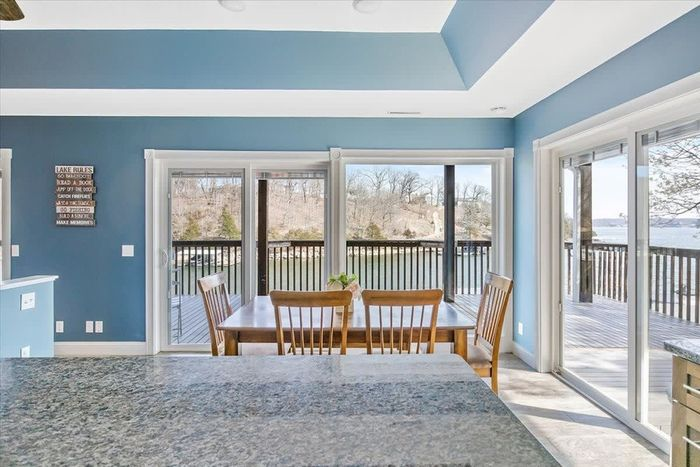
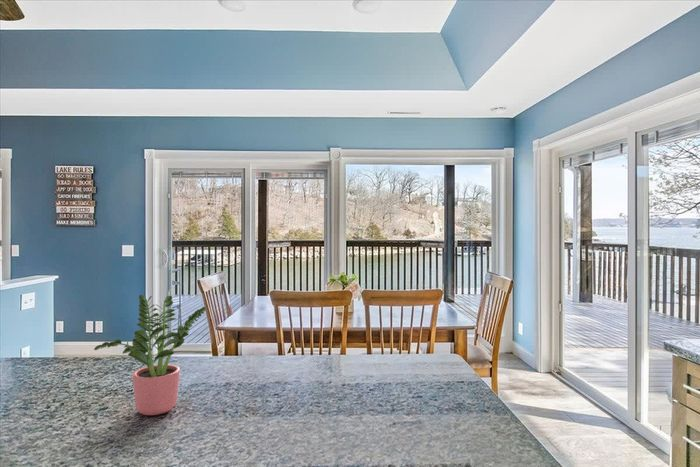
+ potted plant [93,294,207,416]
